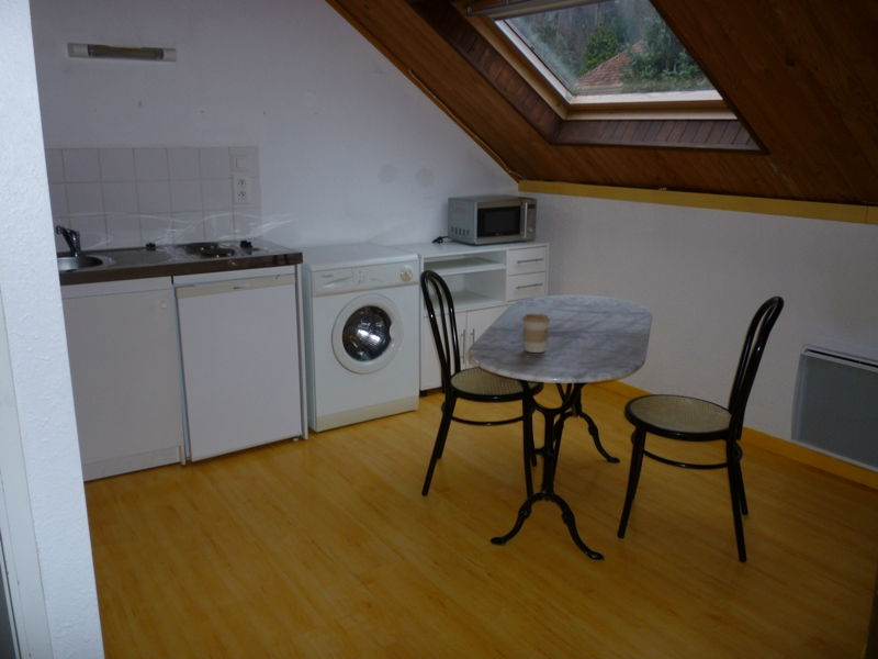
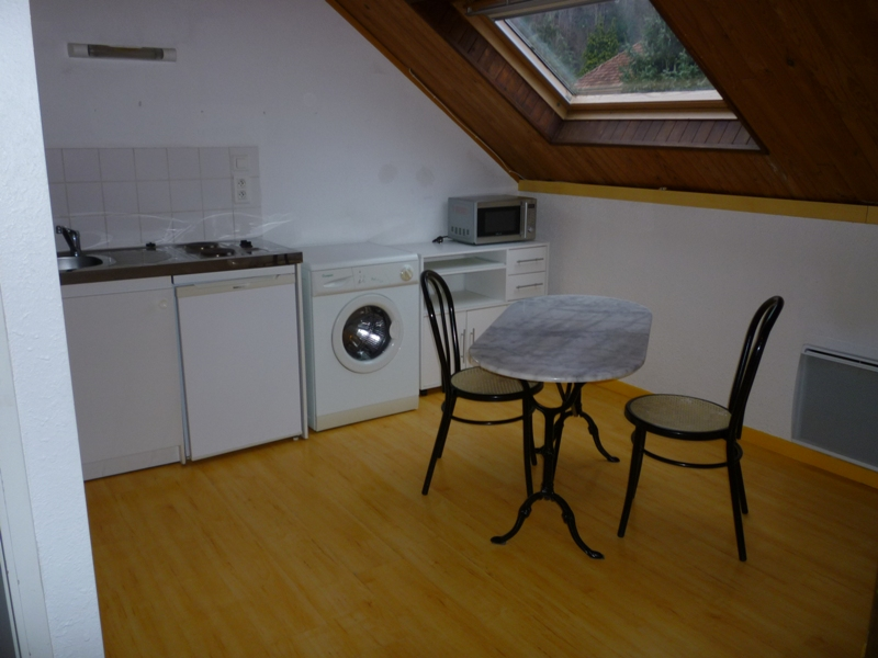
- coffee cup [521,313,551,354]
